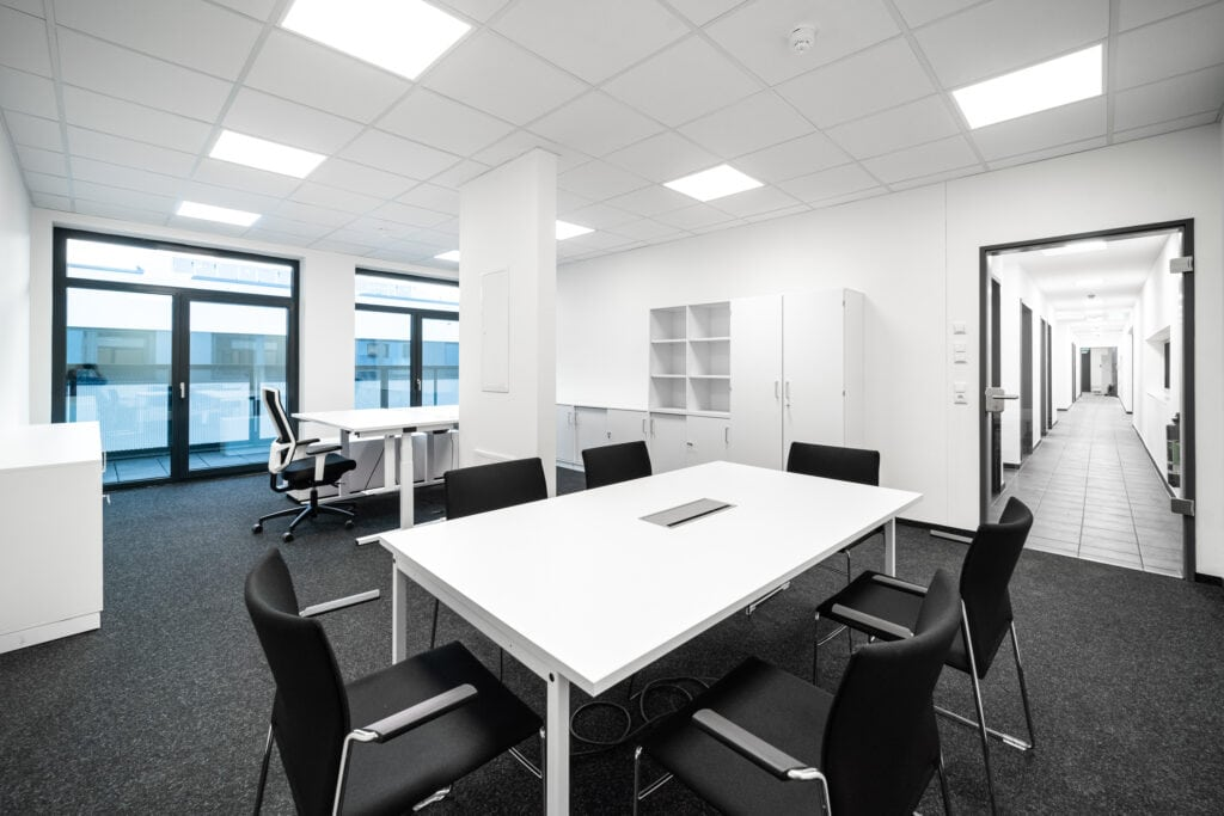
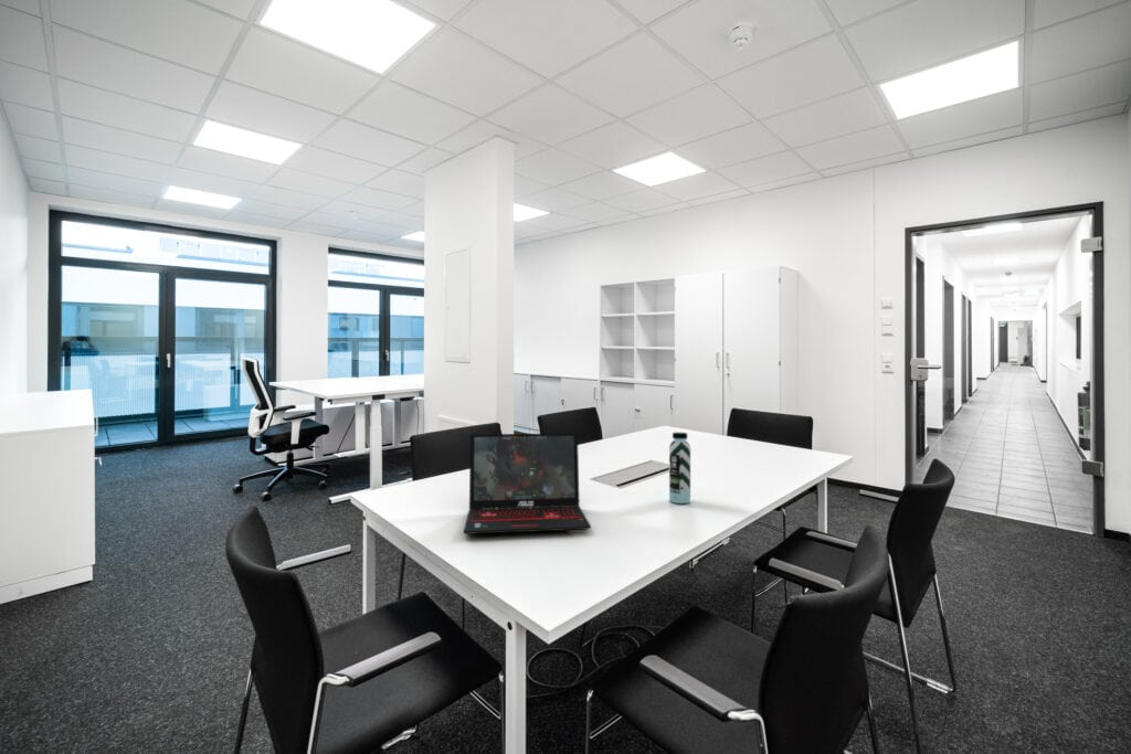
+ water bottle [668,432,691,505]
+ laptop [463,432,592,535]
